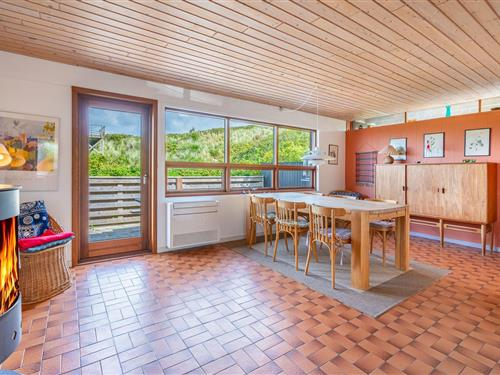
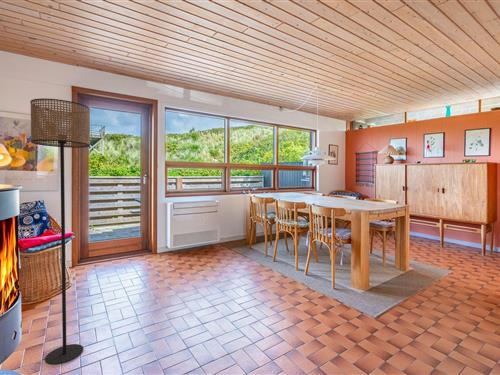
+ floor lamp [29,97,91,366]
